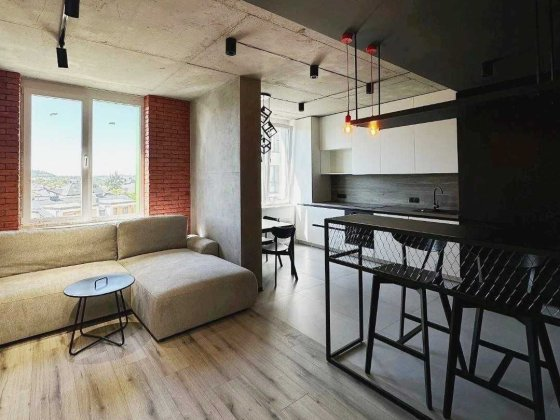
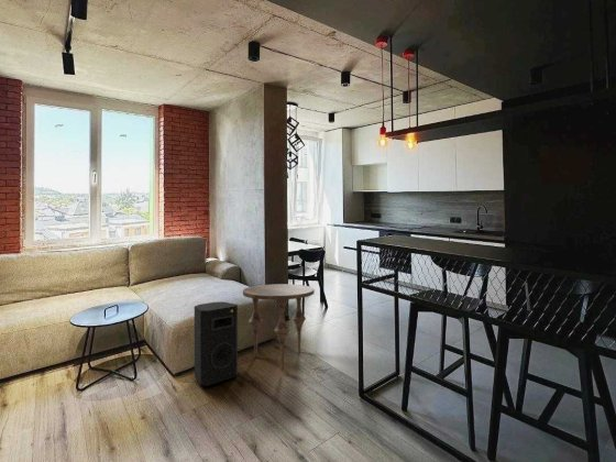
+ side table [242,283,316,372]
+ speaker [194,300,239,387]
